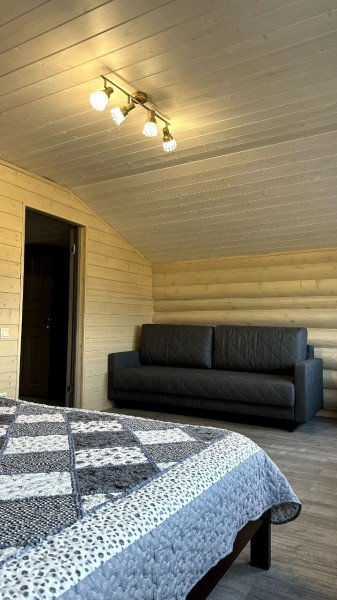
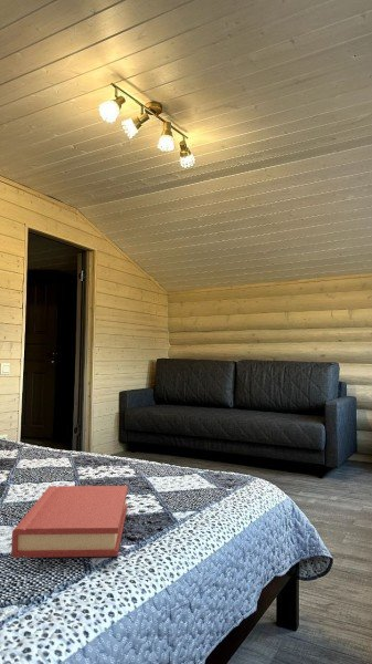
+ hardback book [10,485,129,559]
